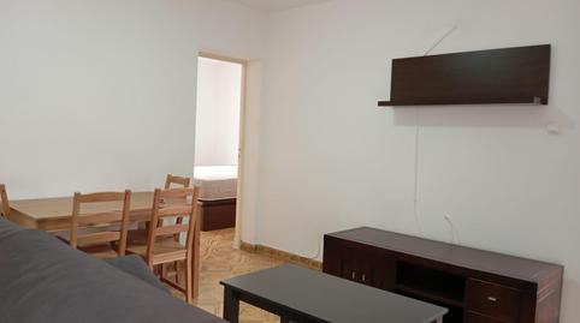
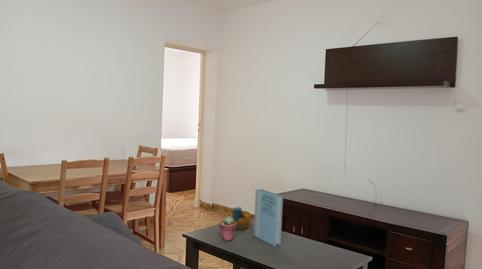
+ candle [231,206,252,231]
+ potted succulent [218,215,237,242]
+ book [253,188,284,247]
